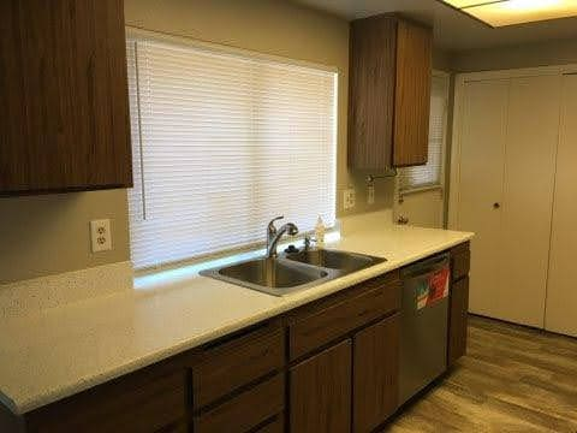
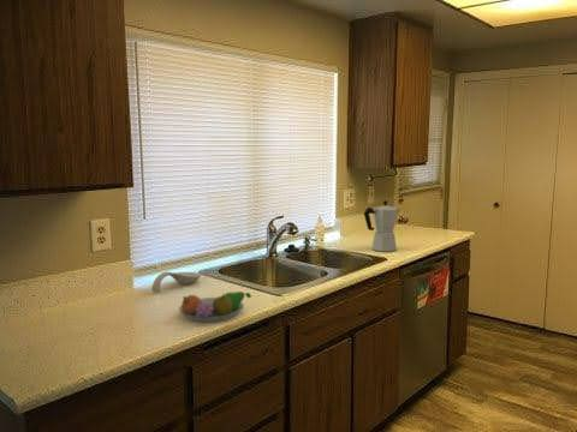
+ fruit bowl [178,290,252,323]
+ moka pot [363,199,403,253]
+ spoon rest [150,271,202,294]
